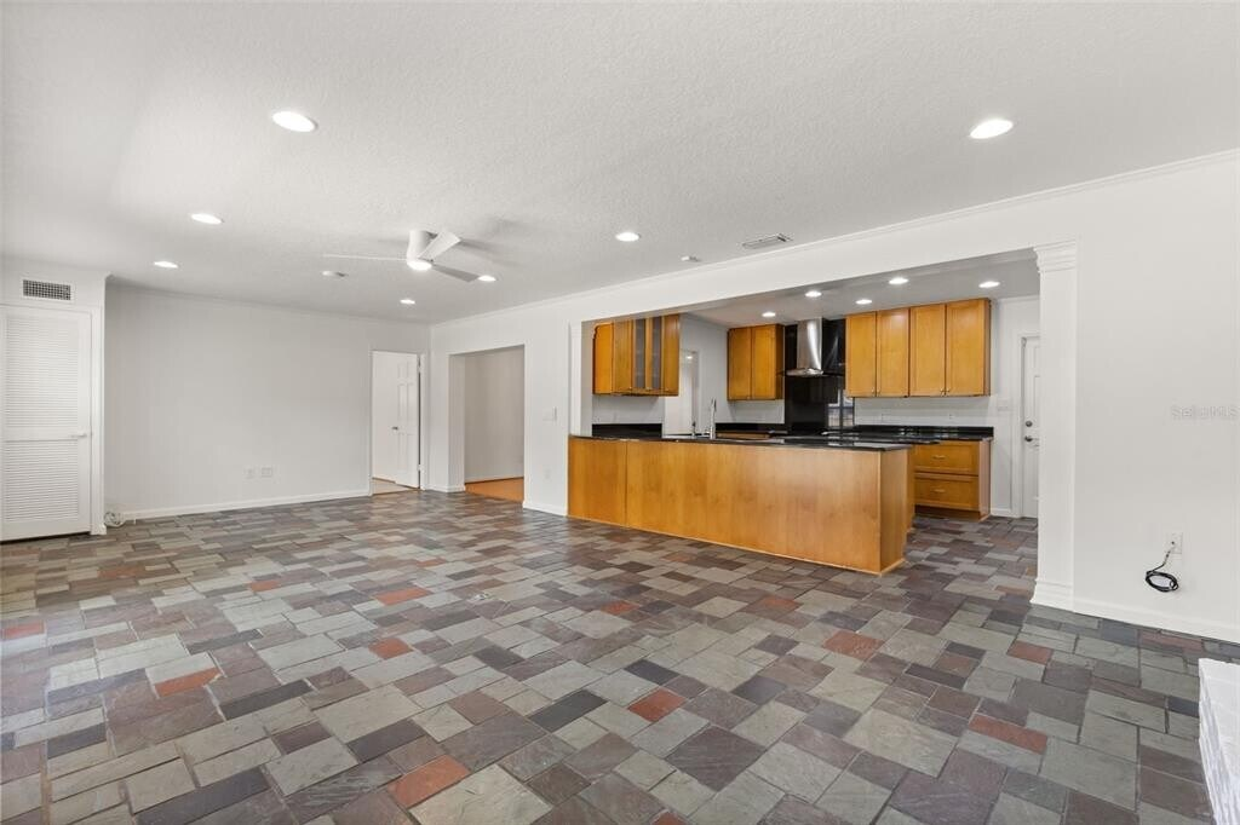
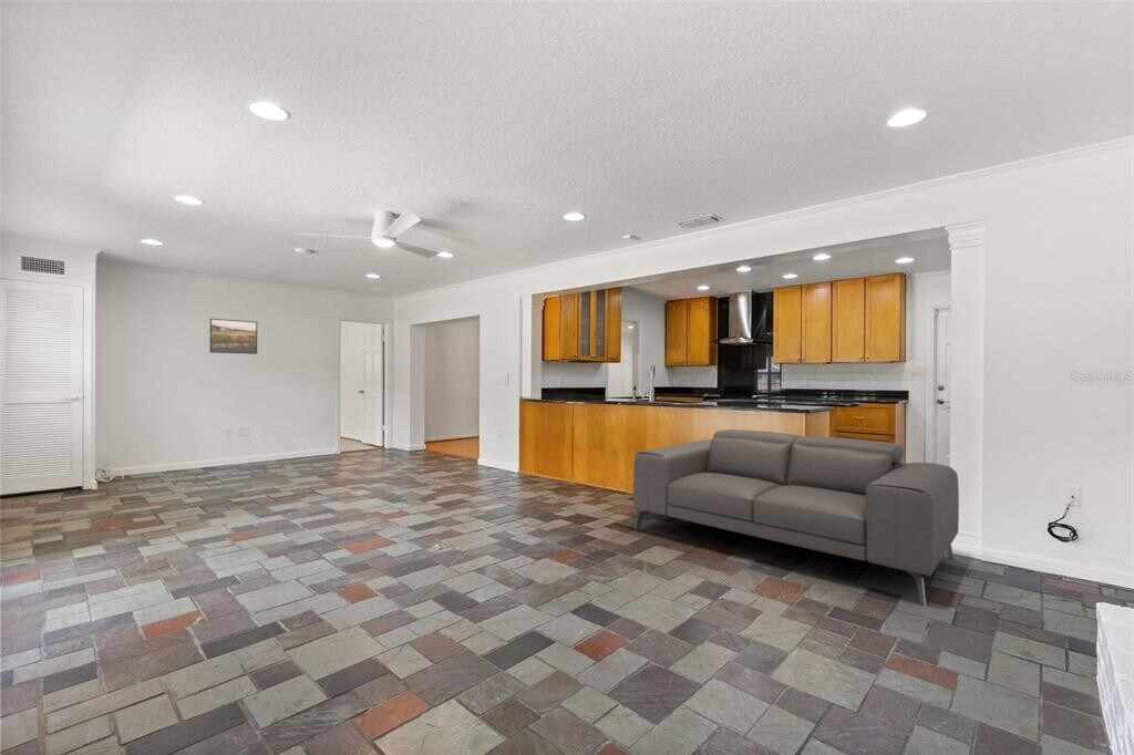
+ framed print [209,318,258,355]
+ sofa [632,428,960,607]
